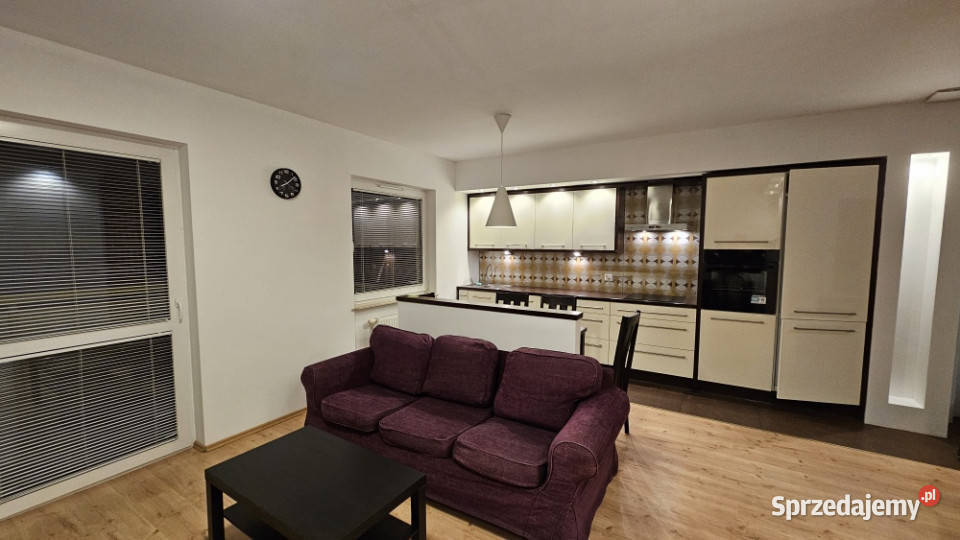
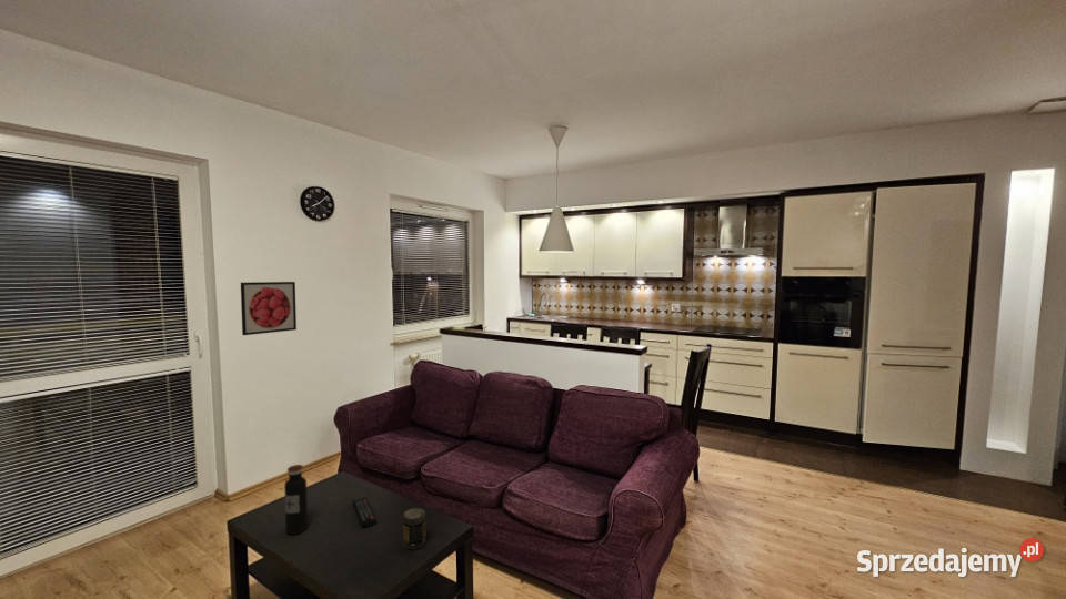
+ jar [402,507,428,550]
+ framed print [240,281,298,336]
+ remote control [351,496,378,528]
+ water bottle [283,464,309,536]
